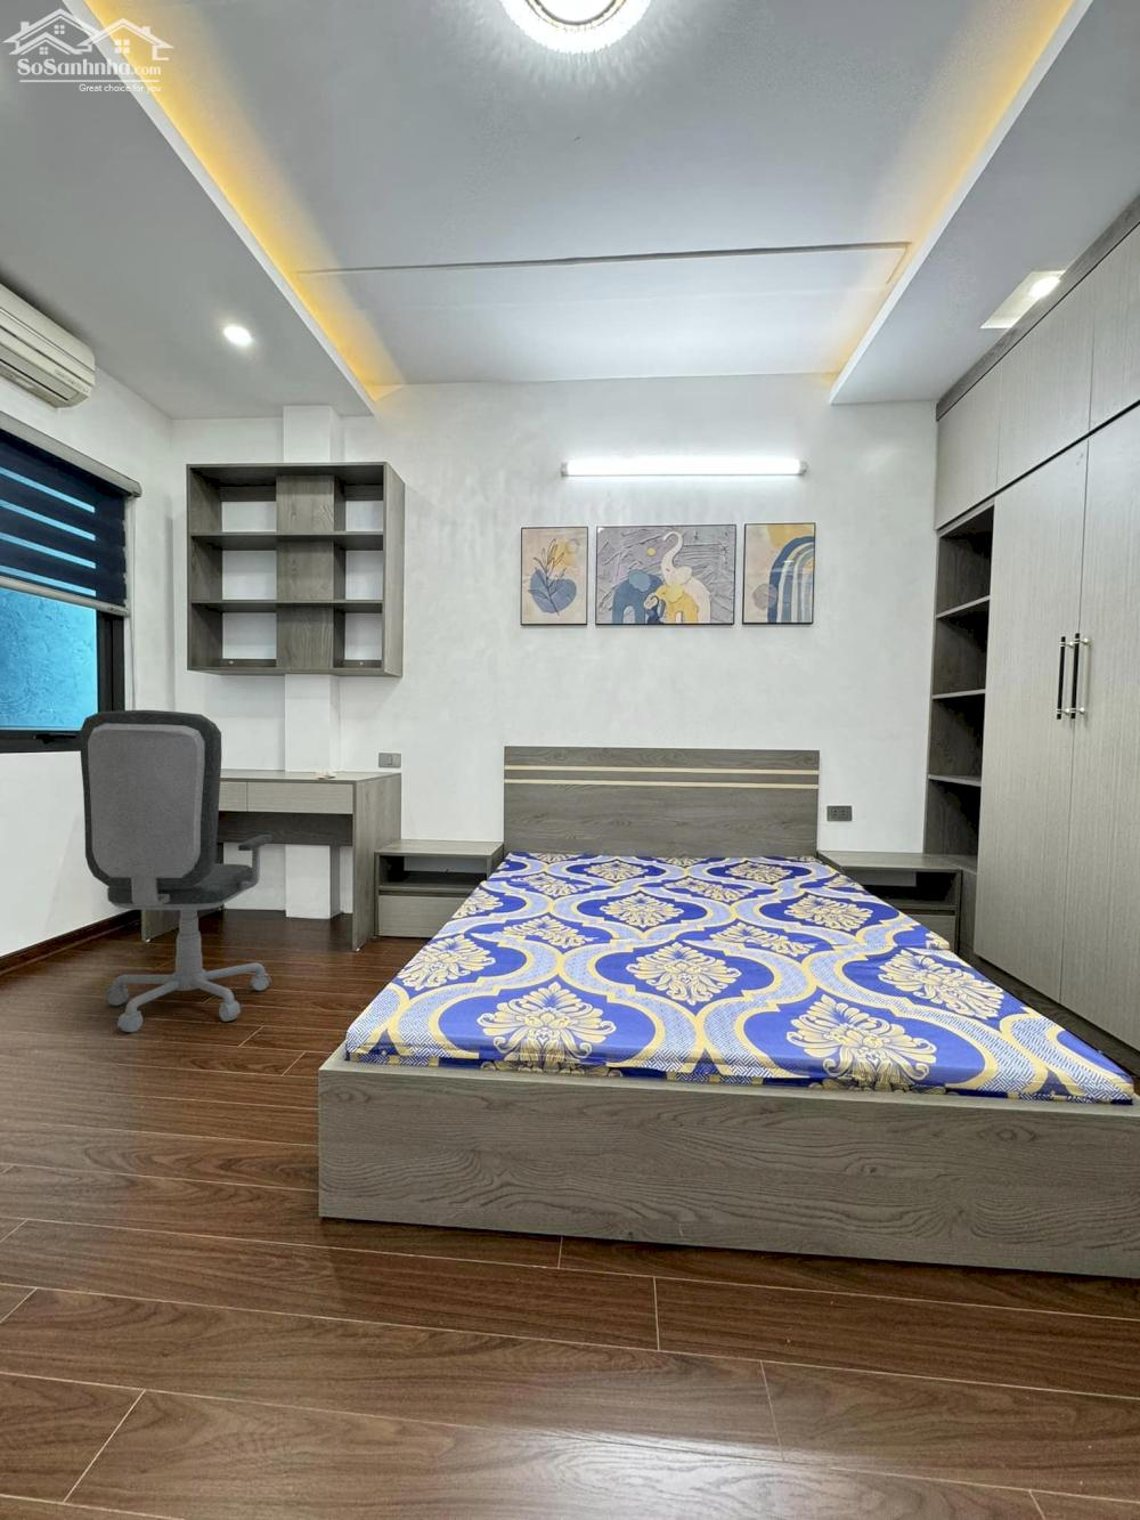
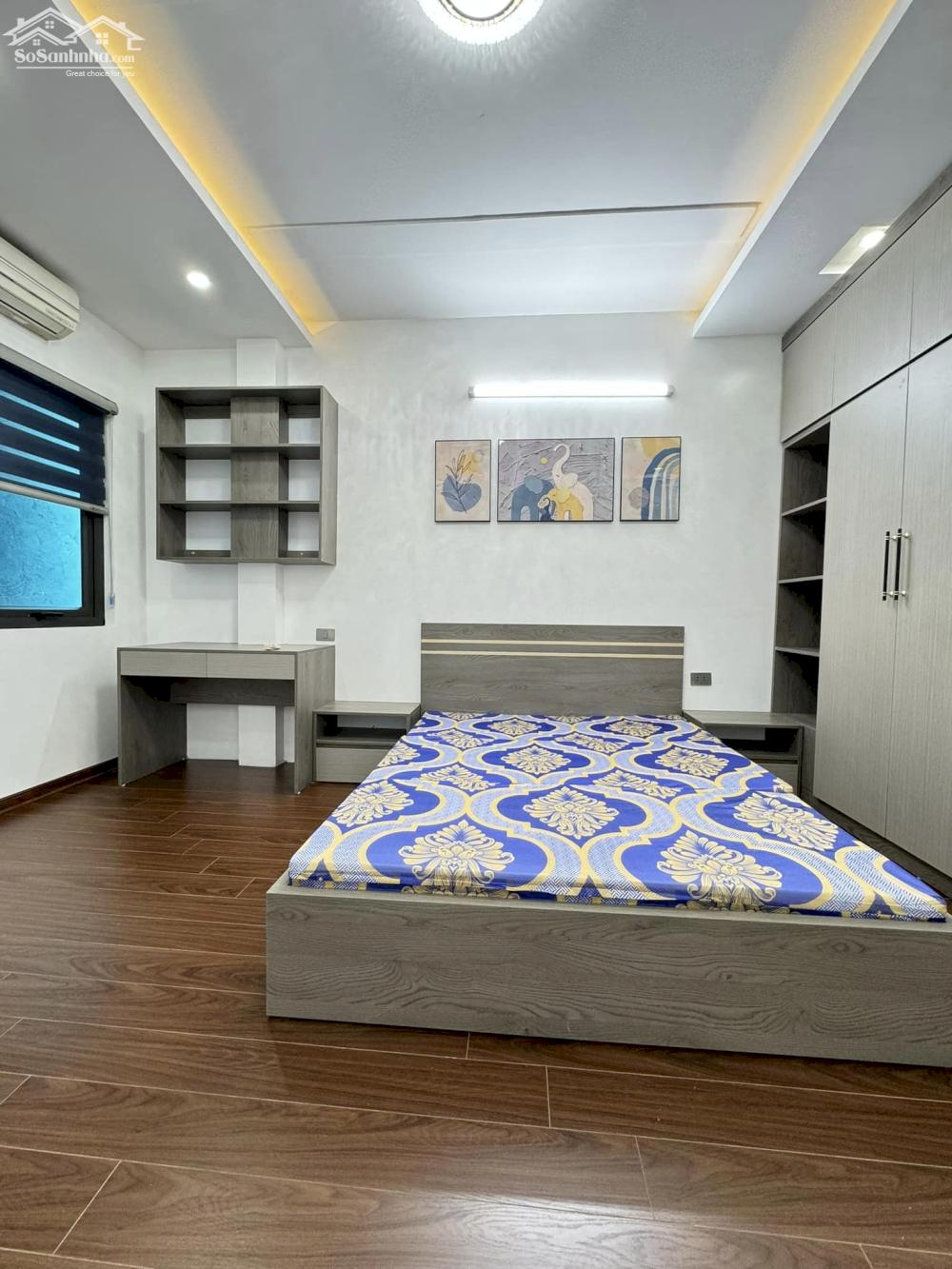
- office chair [79,709,273,1034]
